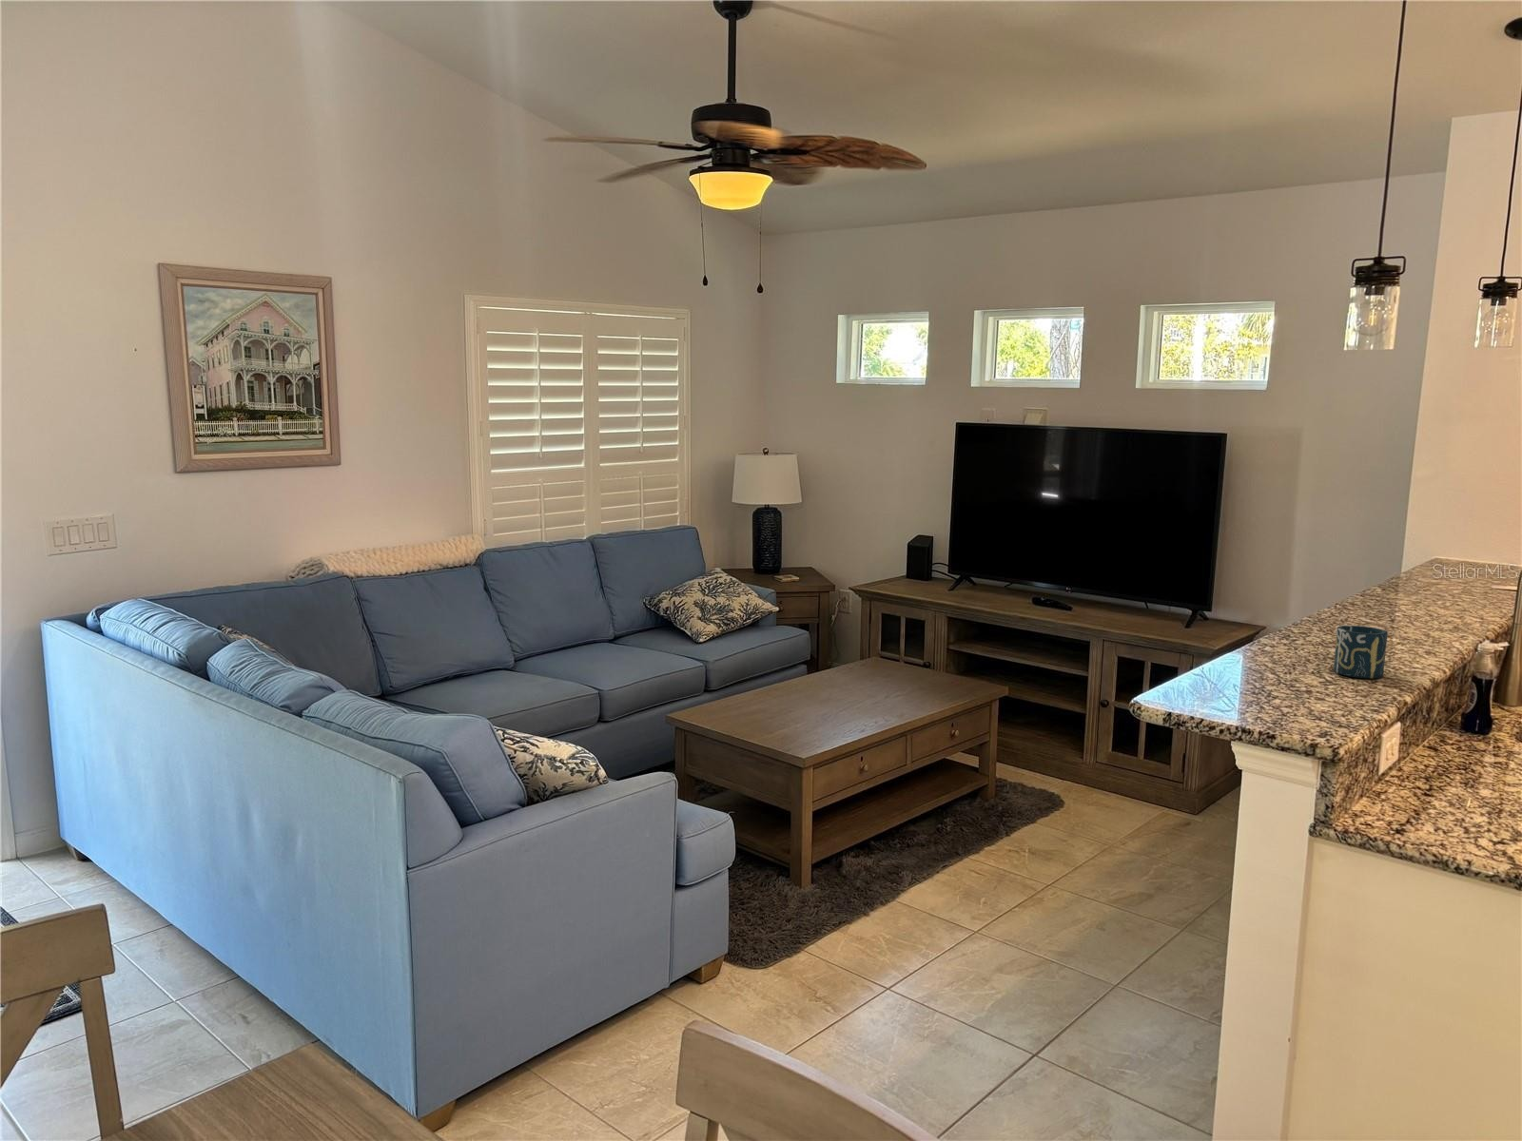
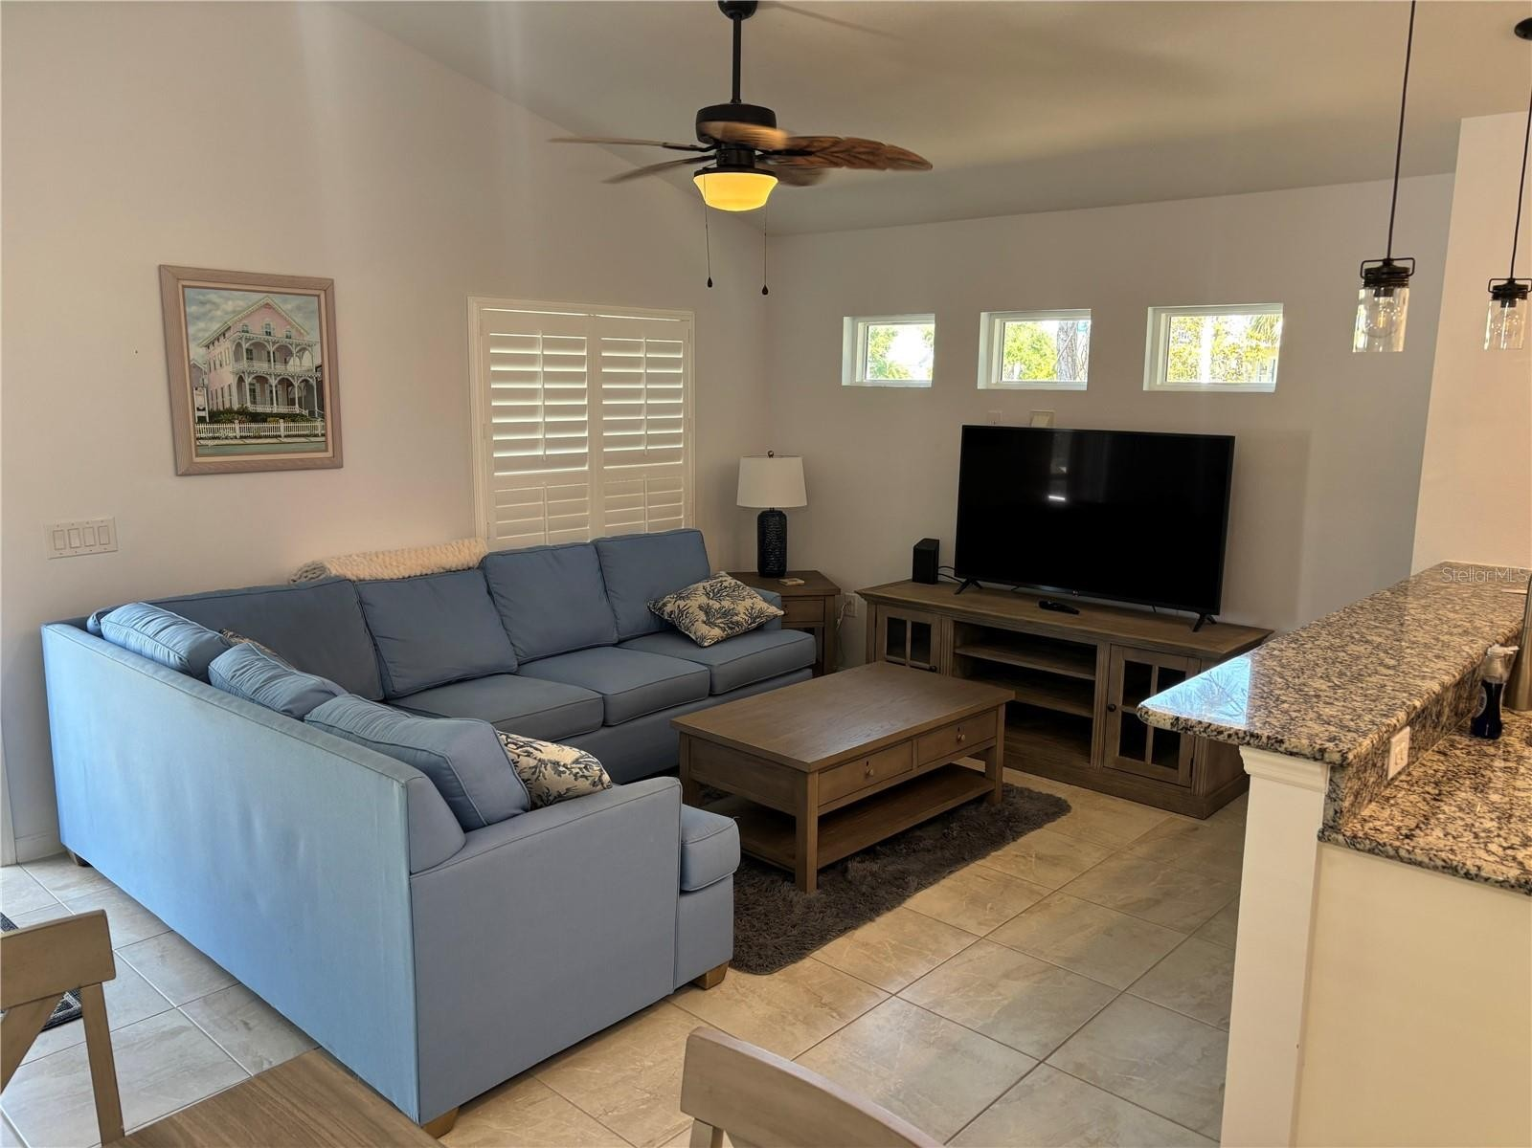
- cup [1333,624,1389,678]
